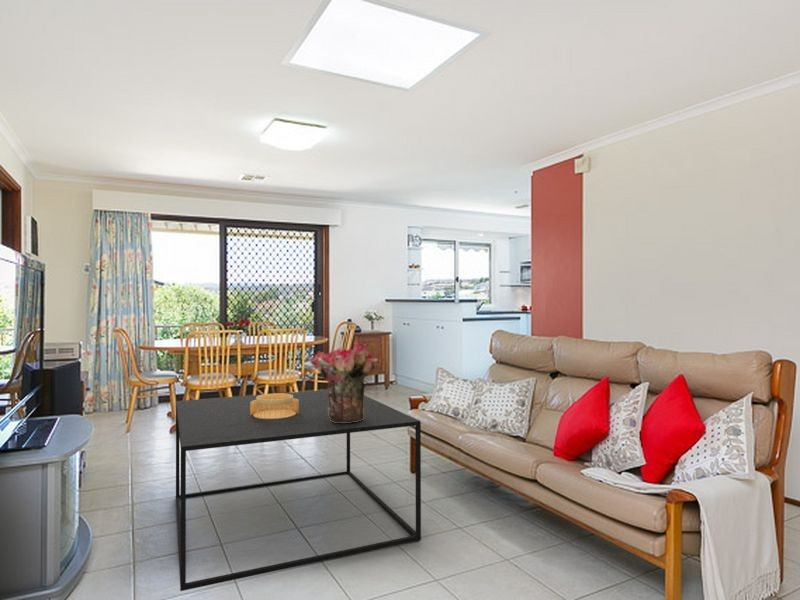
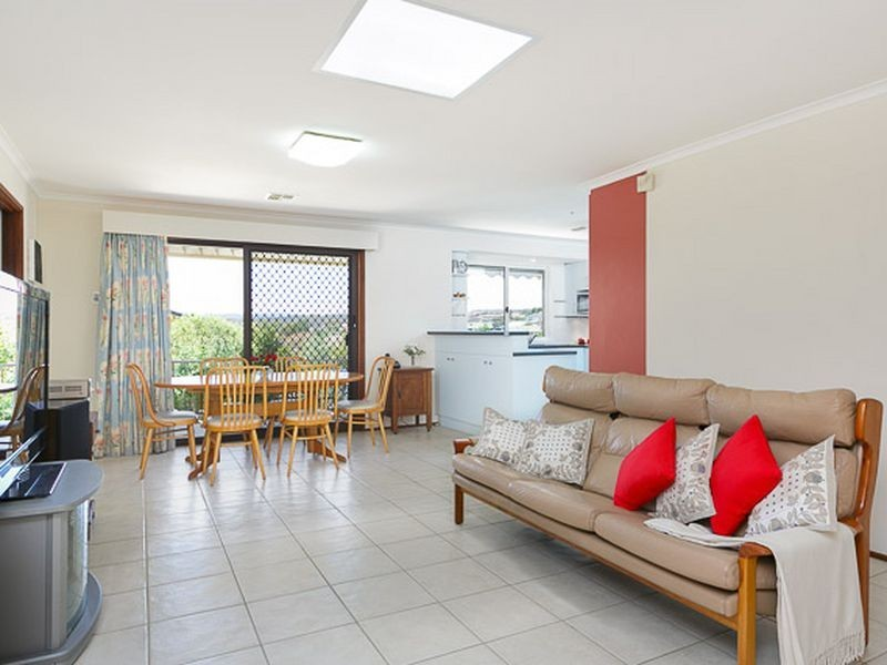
- bouquet [309,340,379,423]
- coffee table [175,389,422,592]
- architectural model [250,392,299,419]
